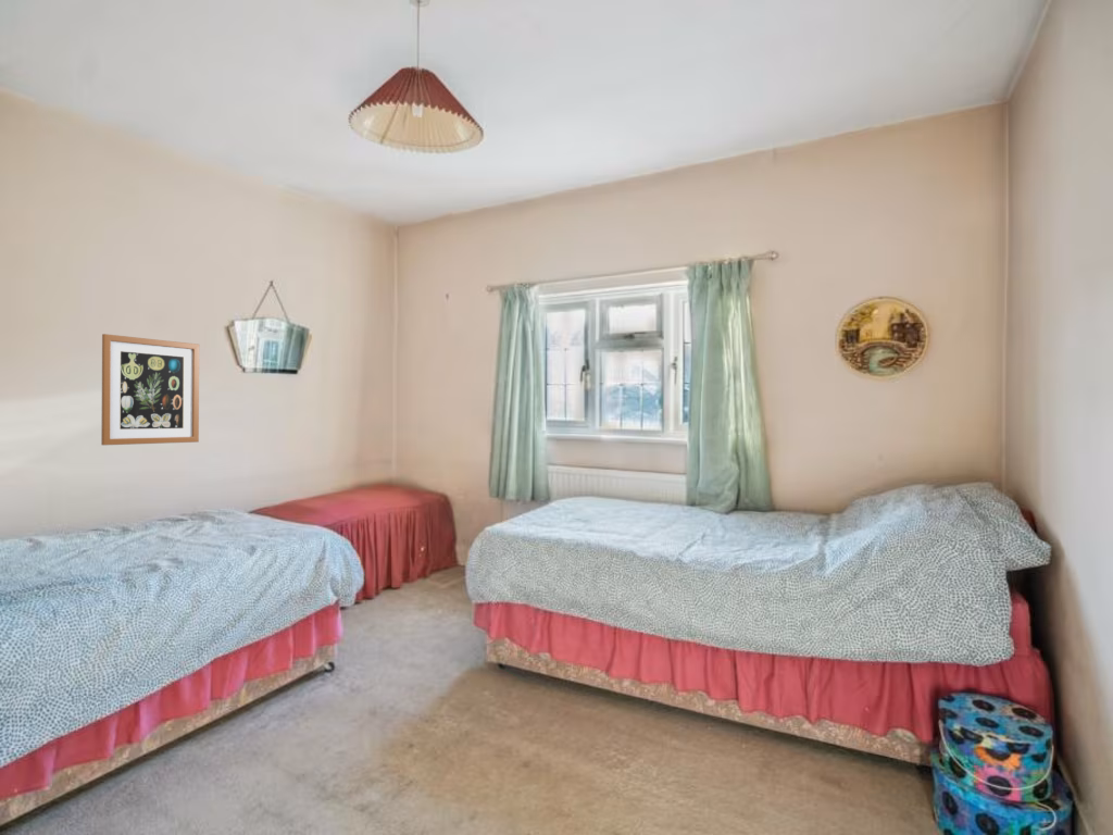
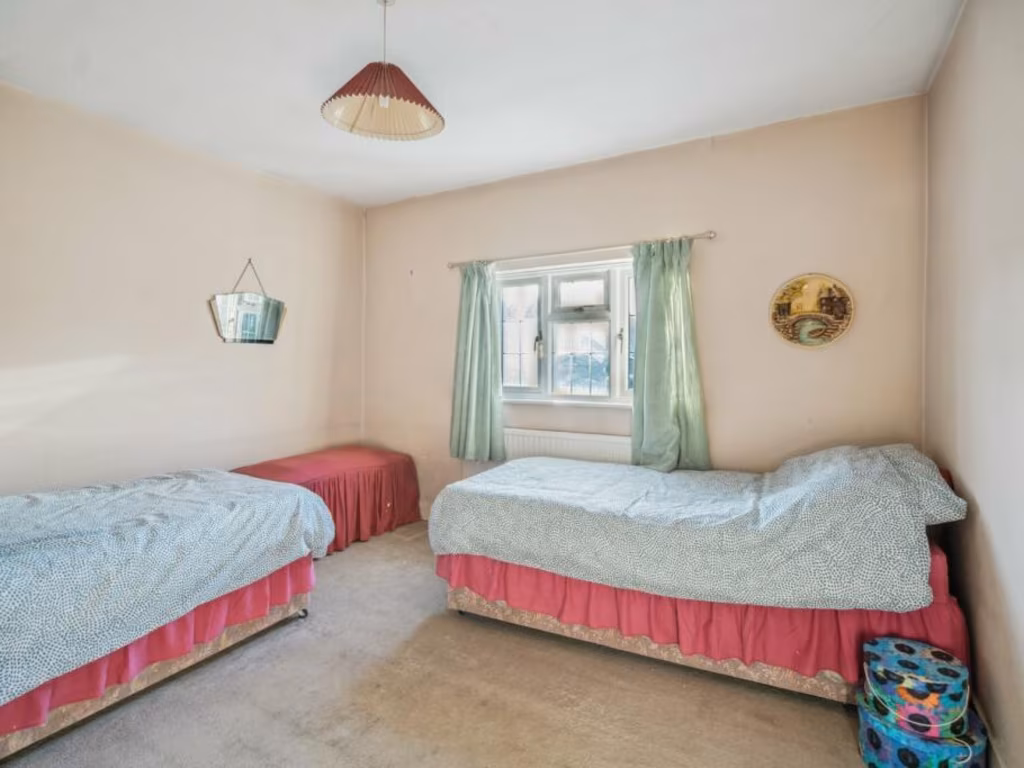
- wall art [100,333,200,446]
